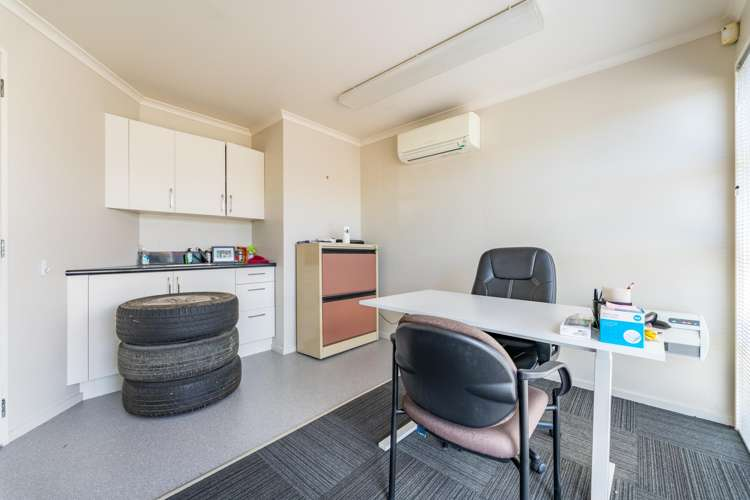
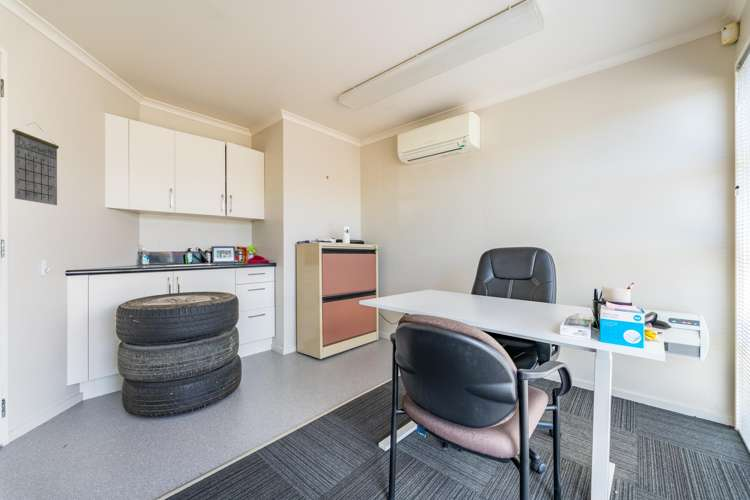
+ calendar [11,122,60,206]
